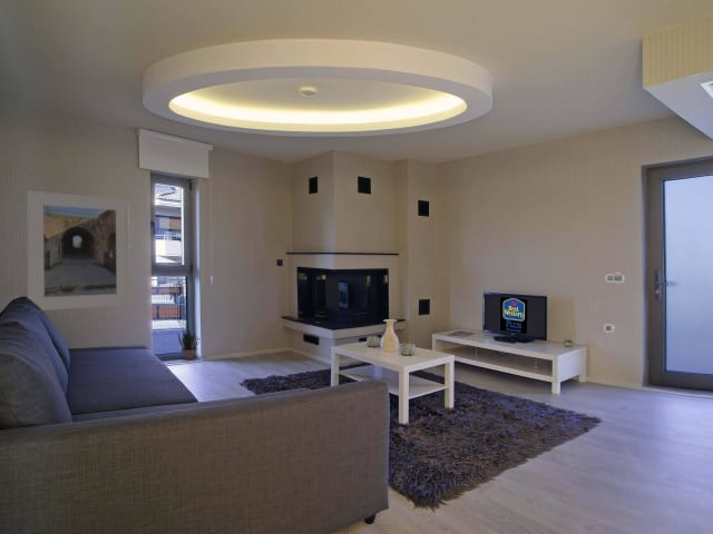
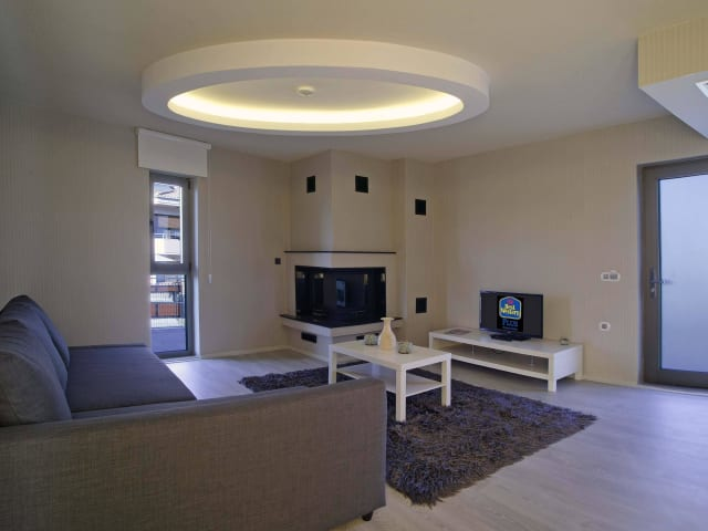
- potted plant [177,328,199,360]
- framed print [26,189,130,312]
